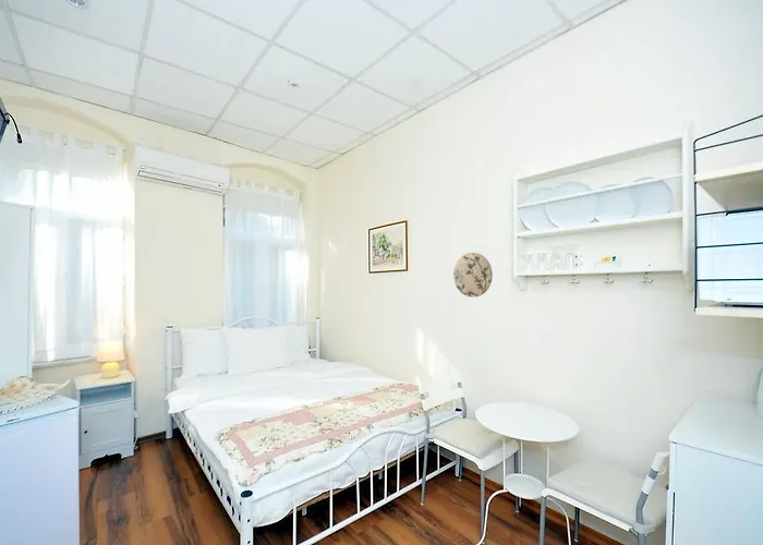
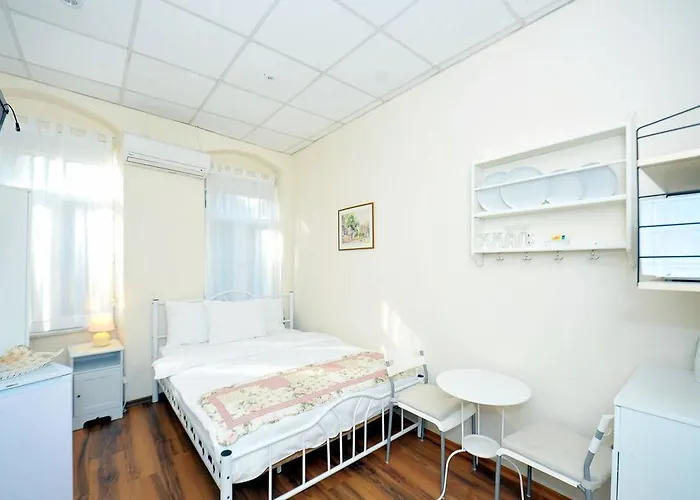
- decorative plate [452,252,494,299]
